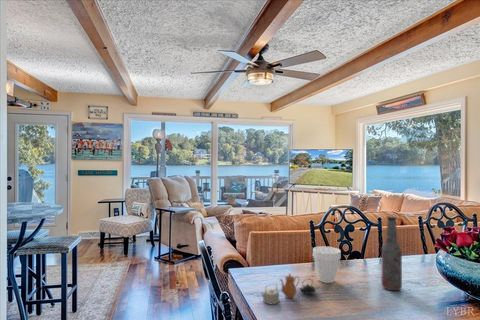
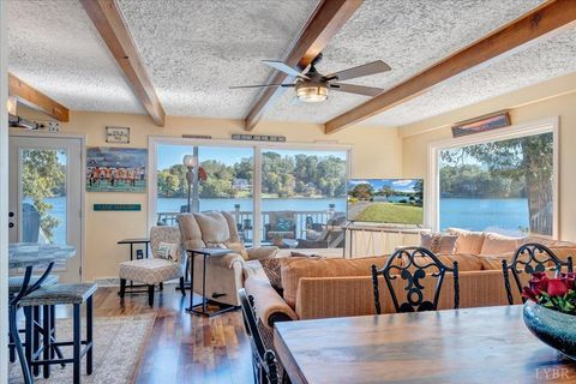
- bottle [380,216,403,292]
- cup [312,245,342,284]
- teapot [260,272,317,305]
